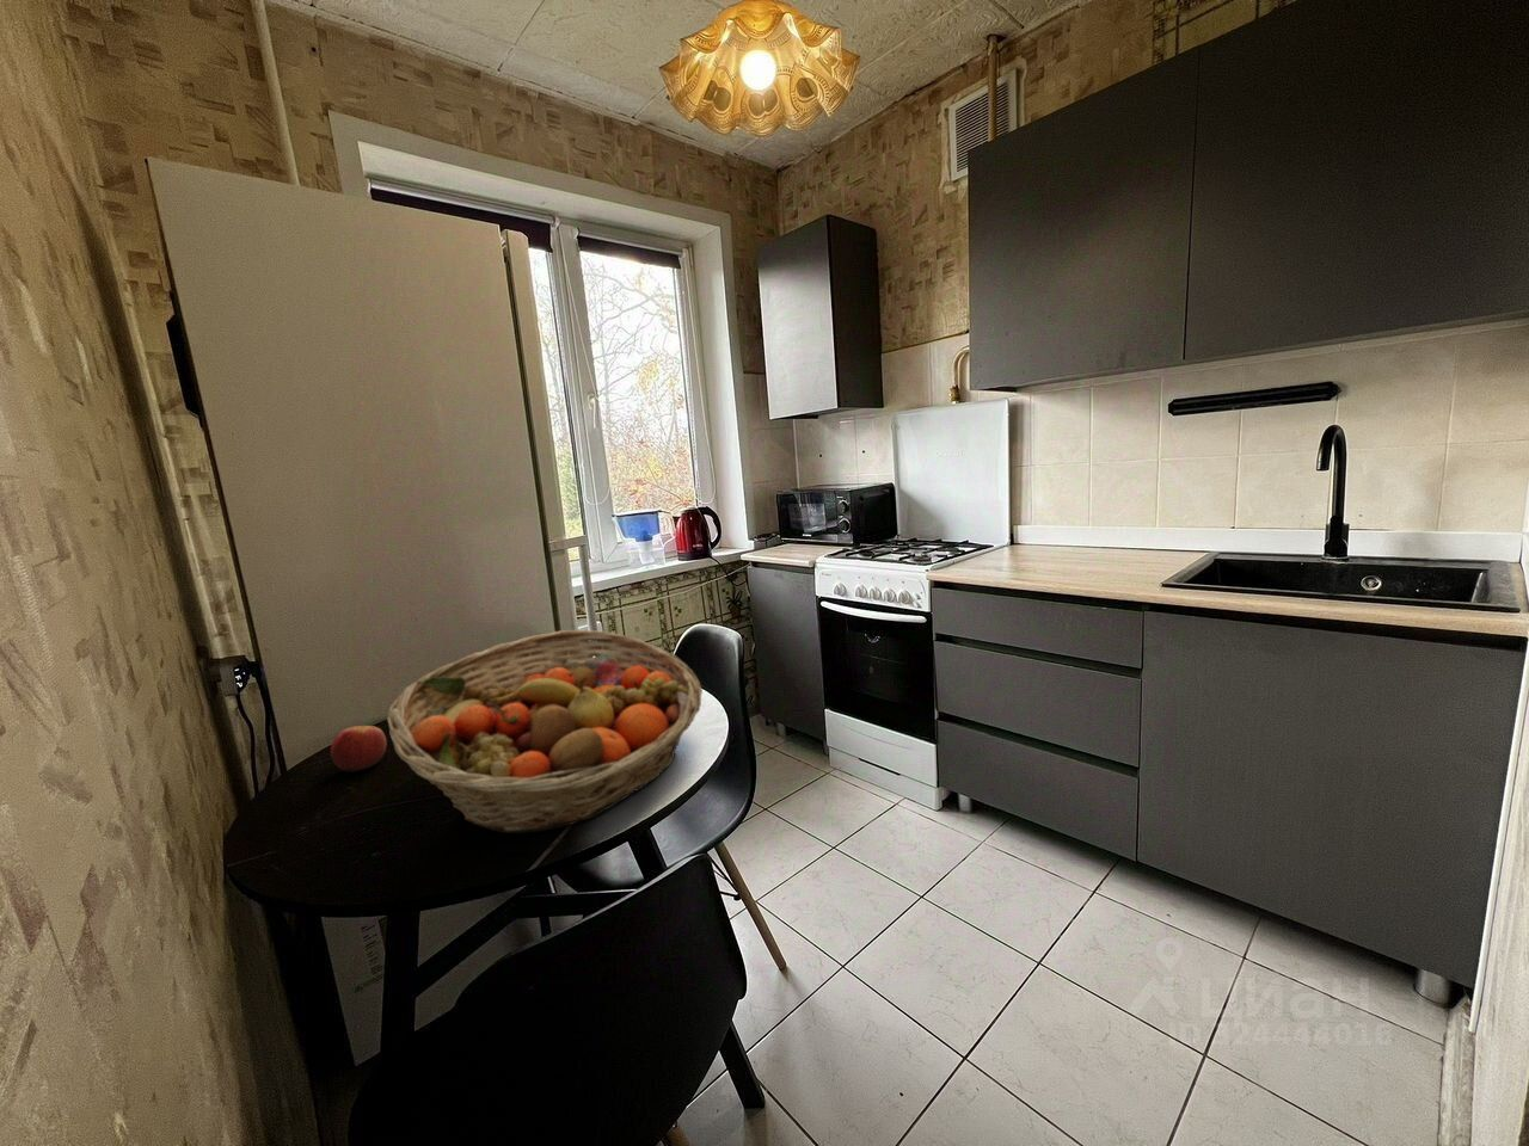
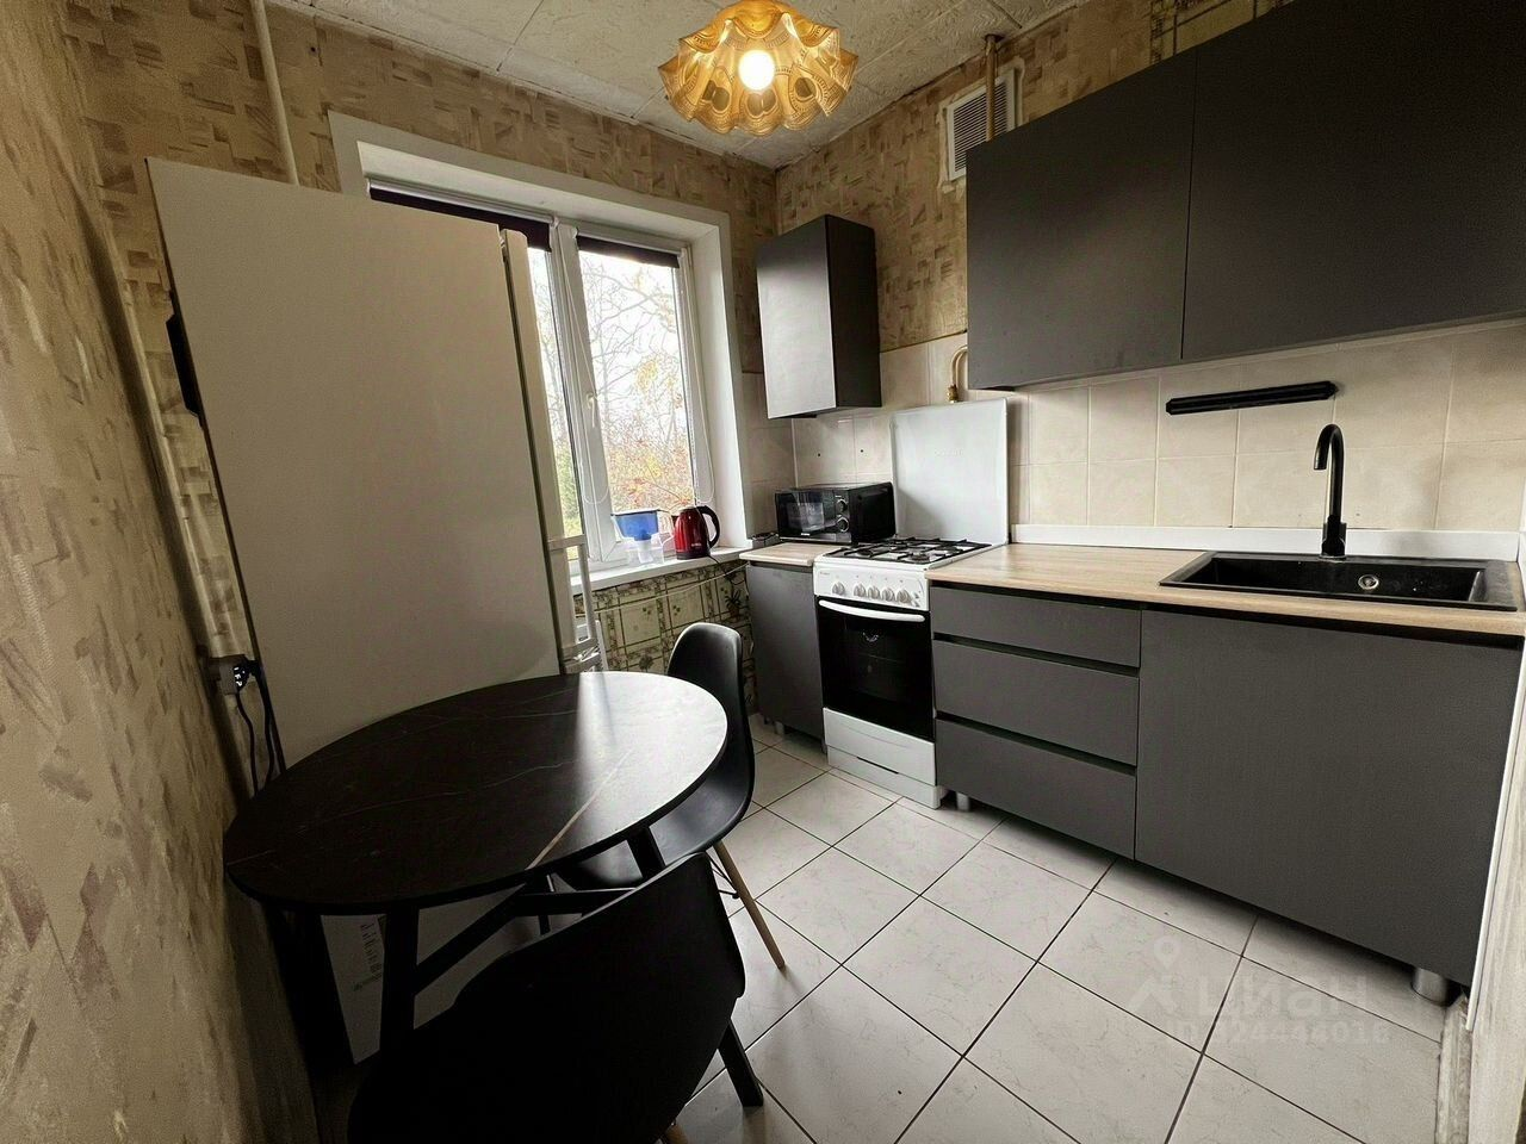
- apple [330,725,388,774]
- fruit basket [385,630,703,834]
